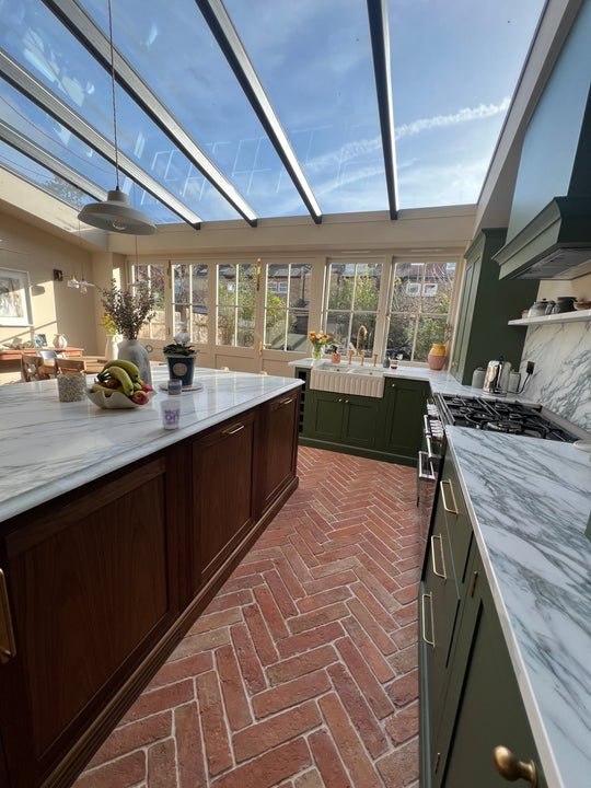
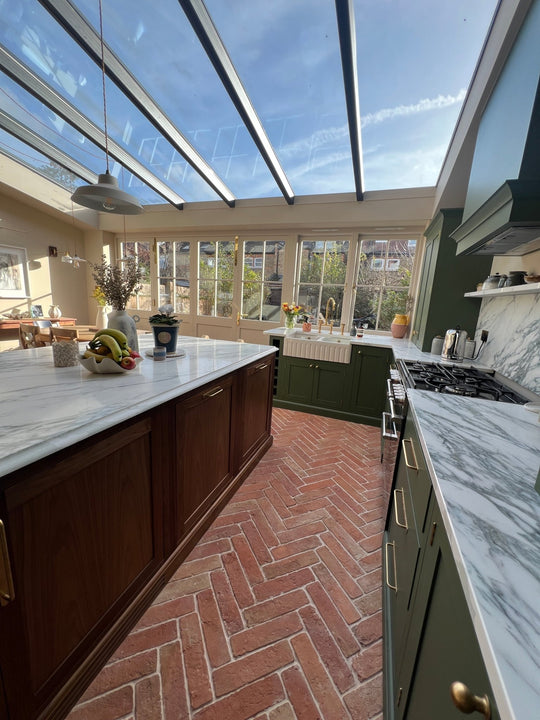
- cup [159,398,183,430]
